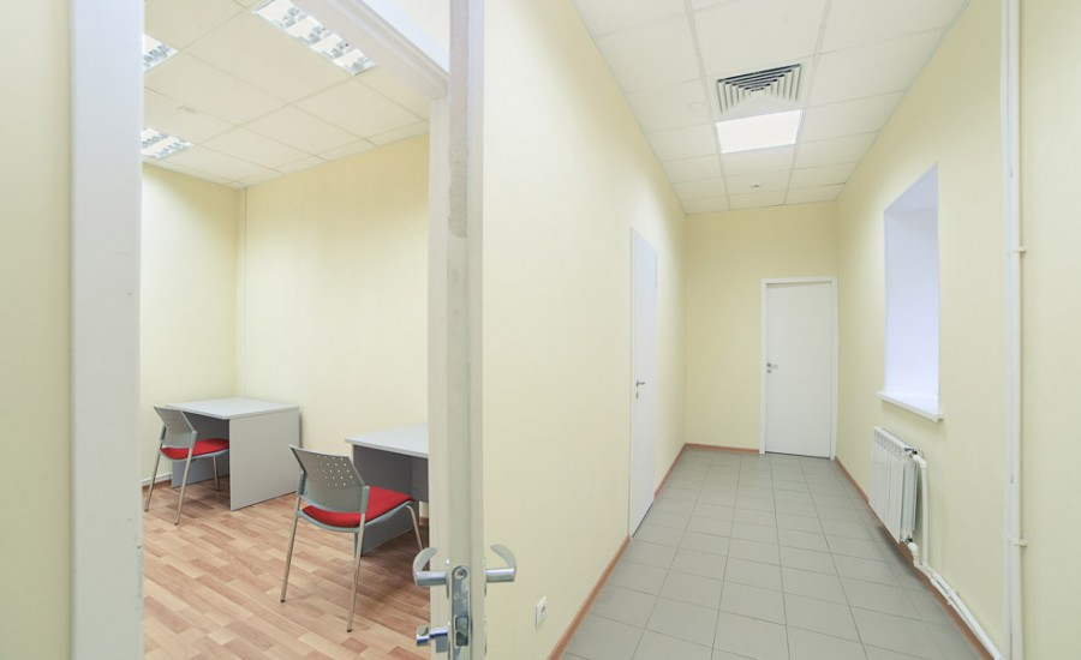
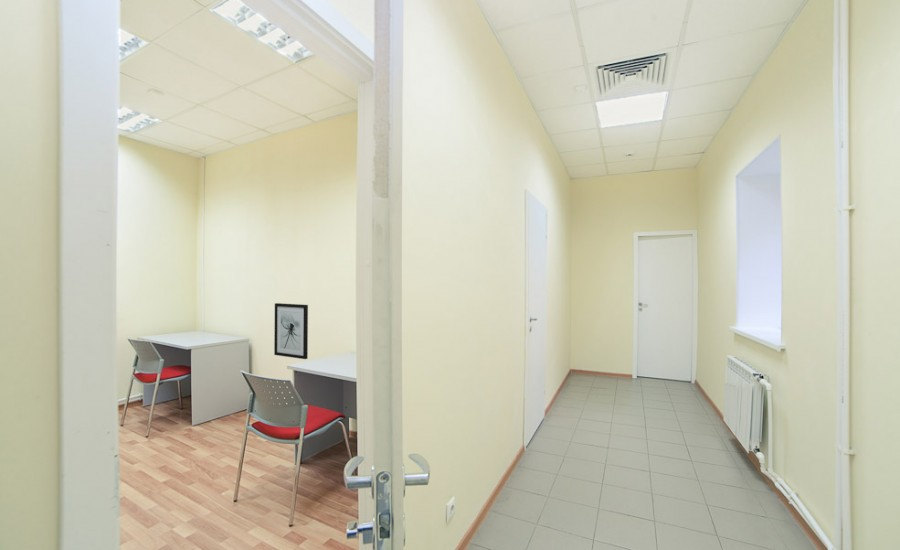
+ wall art [273,302,309,360]
